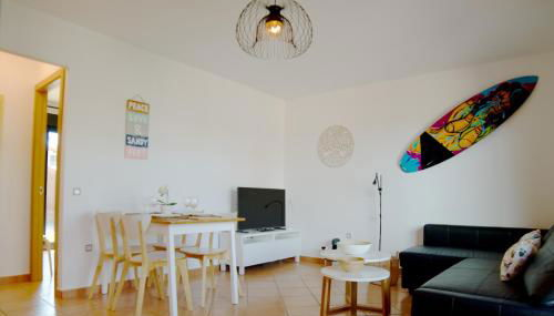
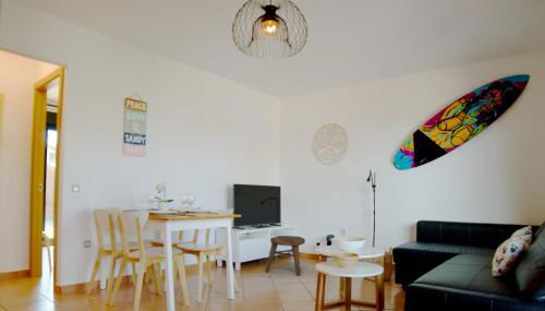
+ stool [264,235,306,277]
